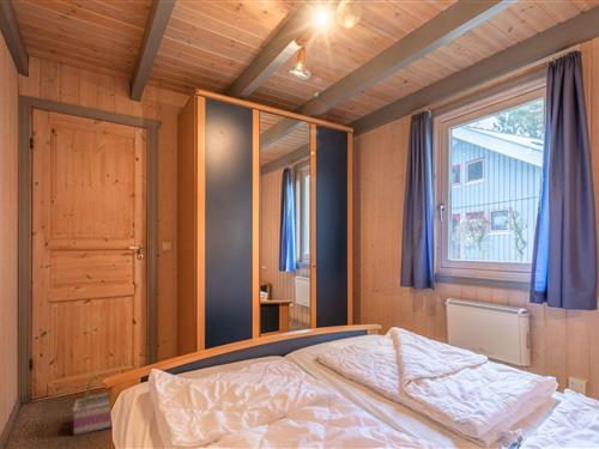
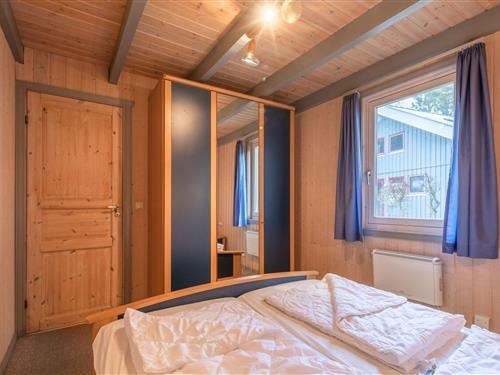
- basket [72,372,113,437]
